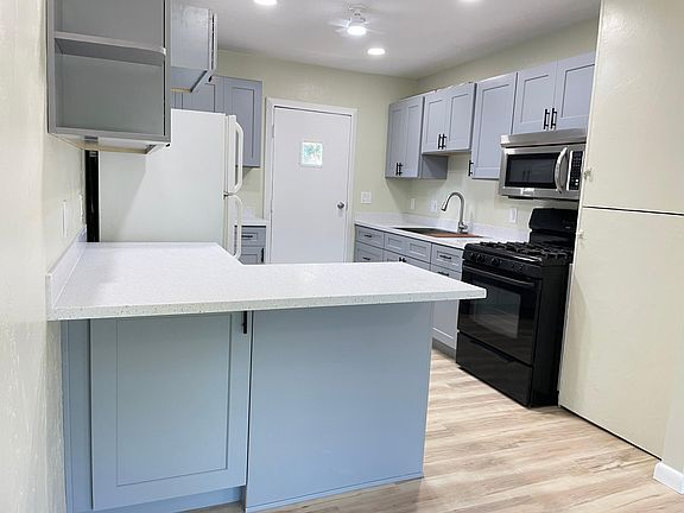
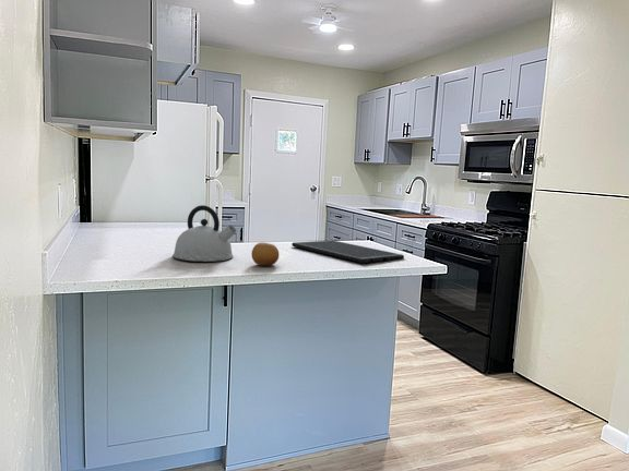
+ fruit [250,242,280,267]
+ kettle [171,204,237,263]
+ cutting board [290,239,405,264]
